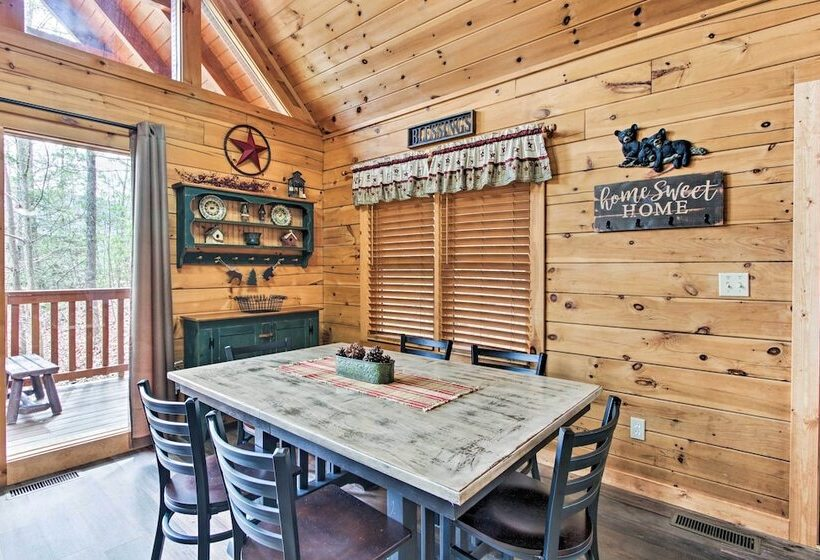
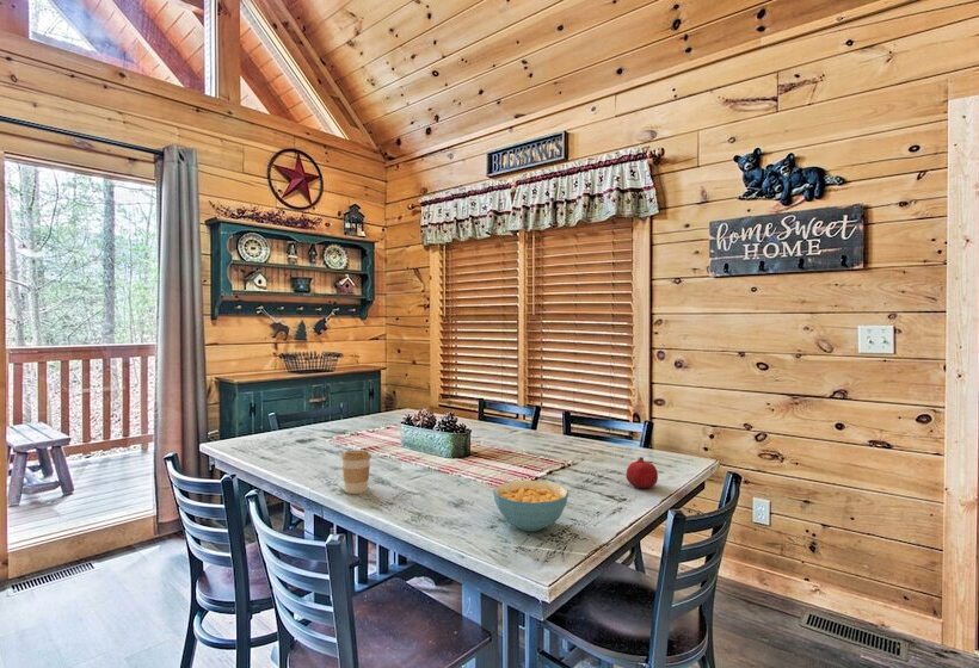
+ fruit [624,456,659,489]
+ coffee cup [340,450,372,495]
+ cereal bowl [492,480,569,532]
